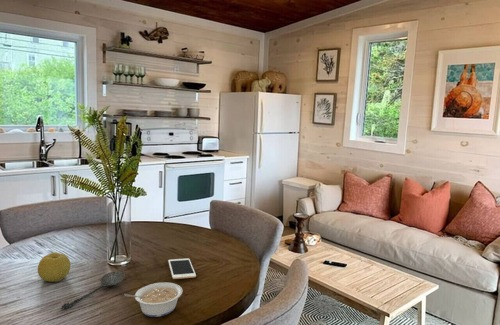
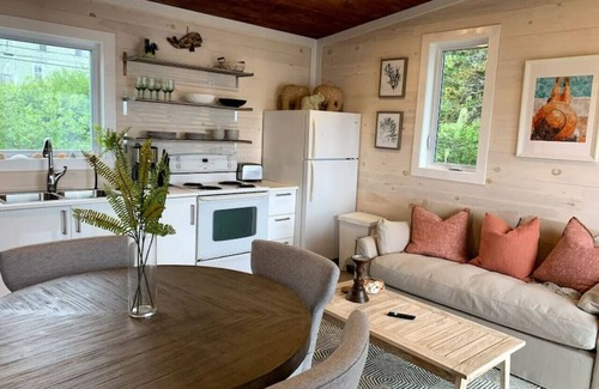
- legume [123,281,183,318]
- spoon [60,270,125,310]
- fruit [37,252,71,283]
- cell phone [167,257,197,280]
